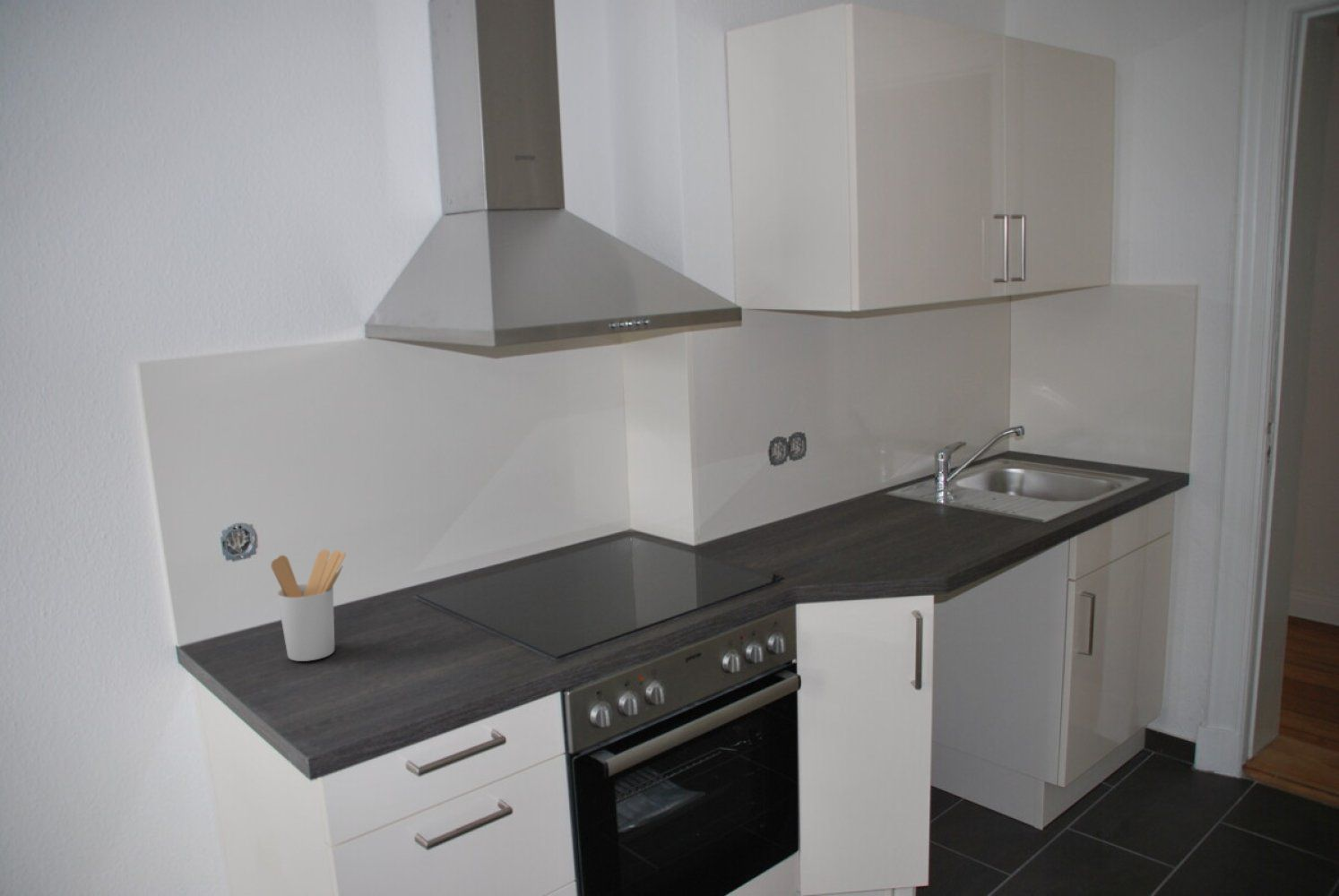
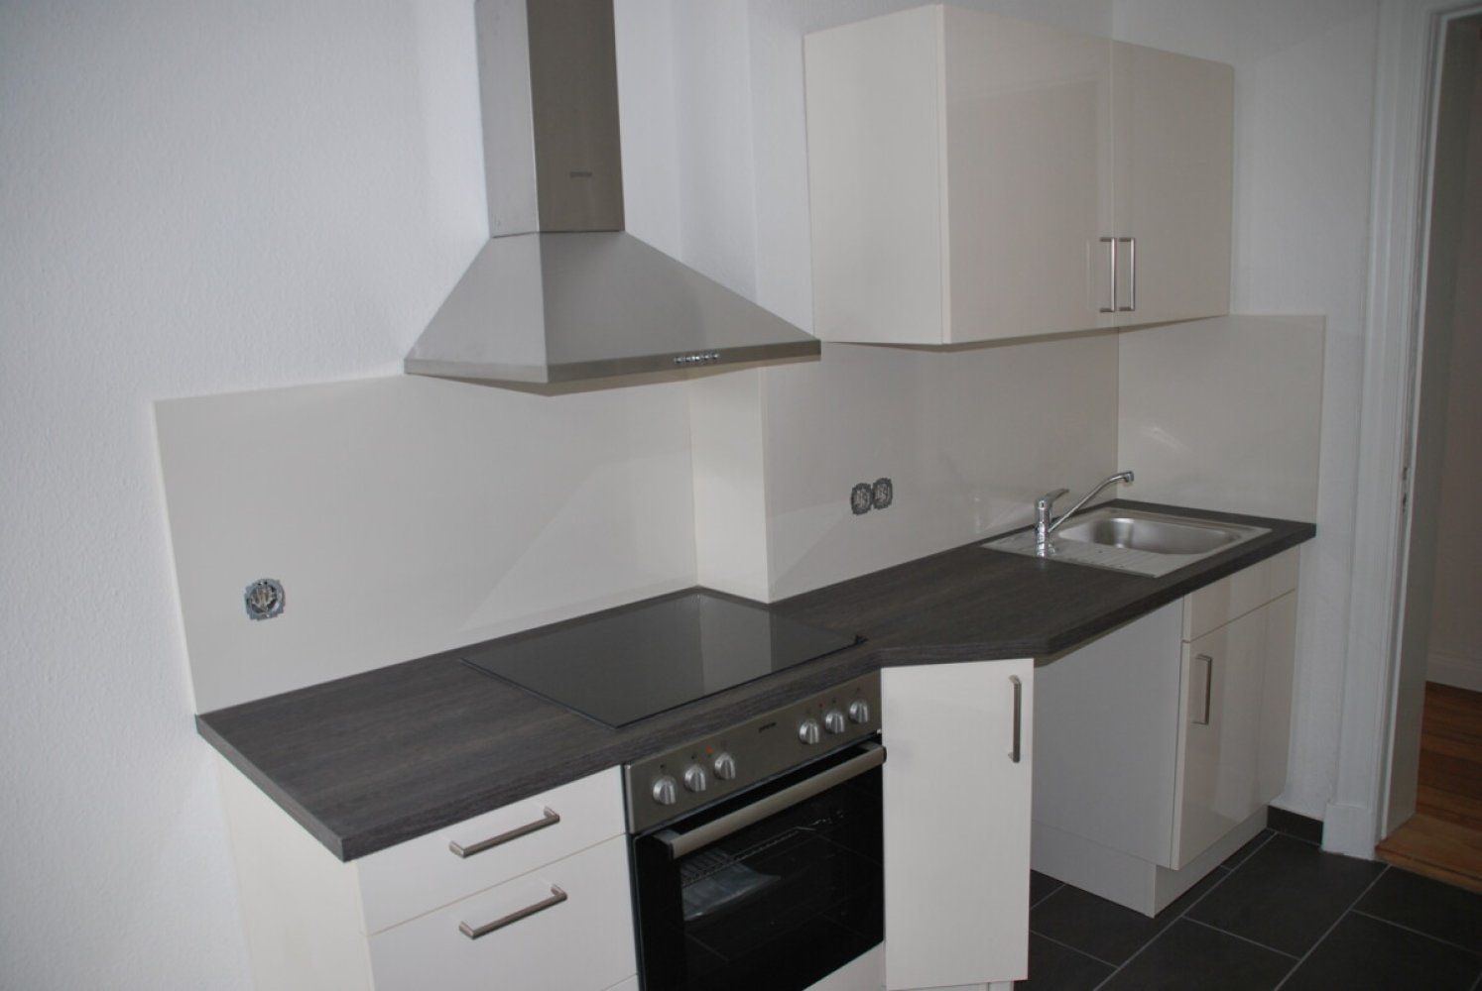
- utensil holder [270,548,347,662]
